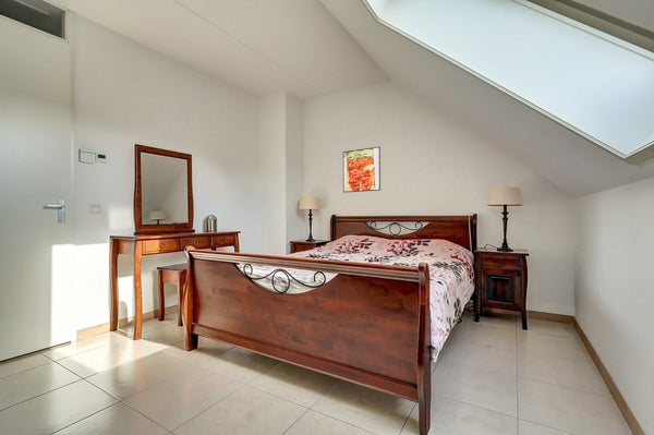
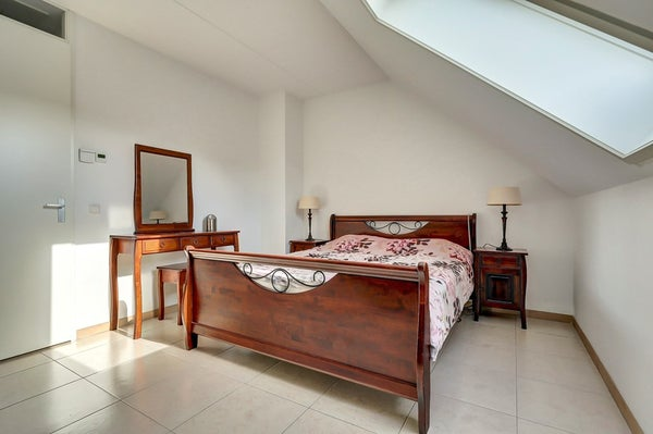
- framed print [342,146,382,194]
